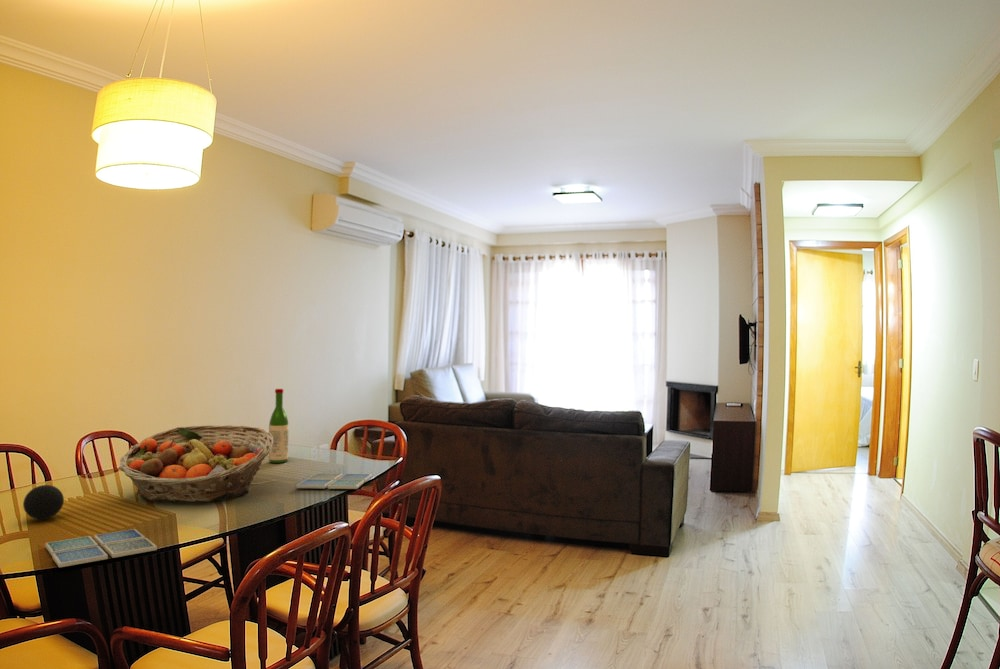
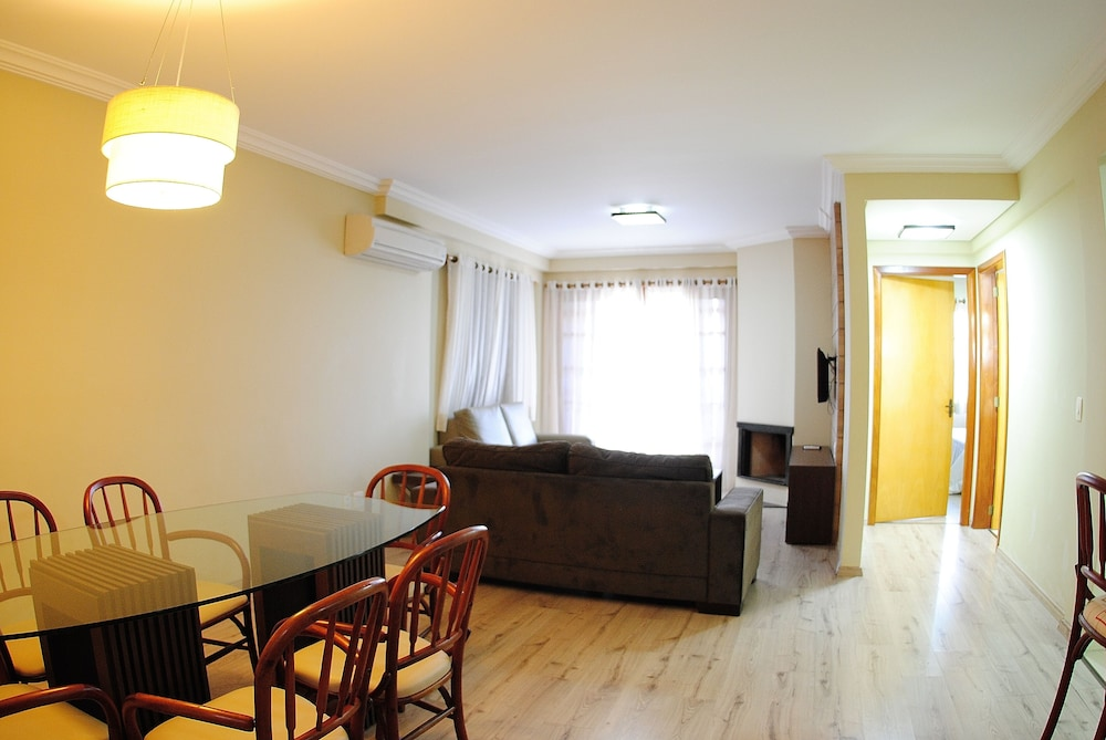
- decorative ball [22,484,65,521]
- fruit basket [118,424,273,503]
- drink coaster [44,528,158,569]
- wine bottle [268,388,290,464]
- drink coaster [295,472,373,490]
